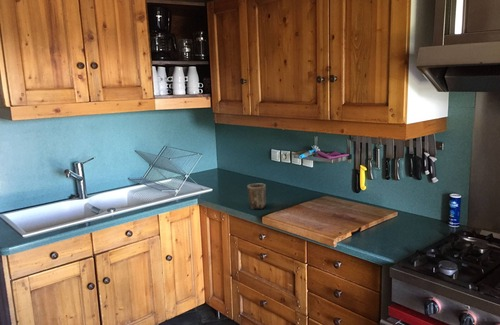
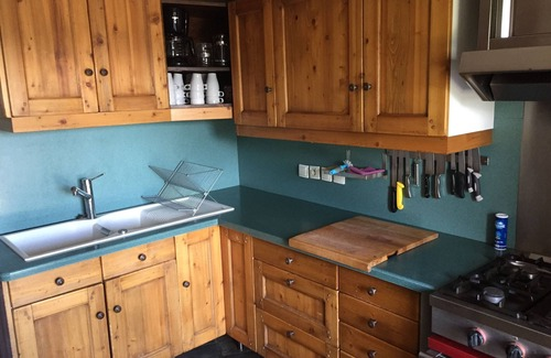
- mug [246,183,267,210]
